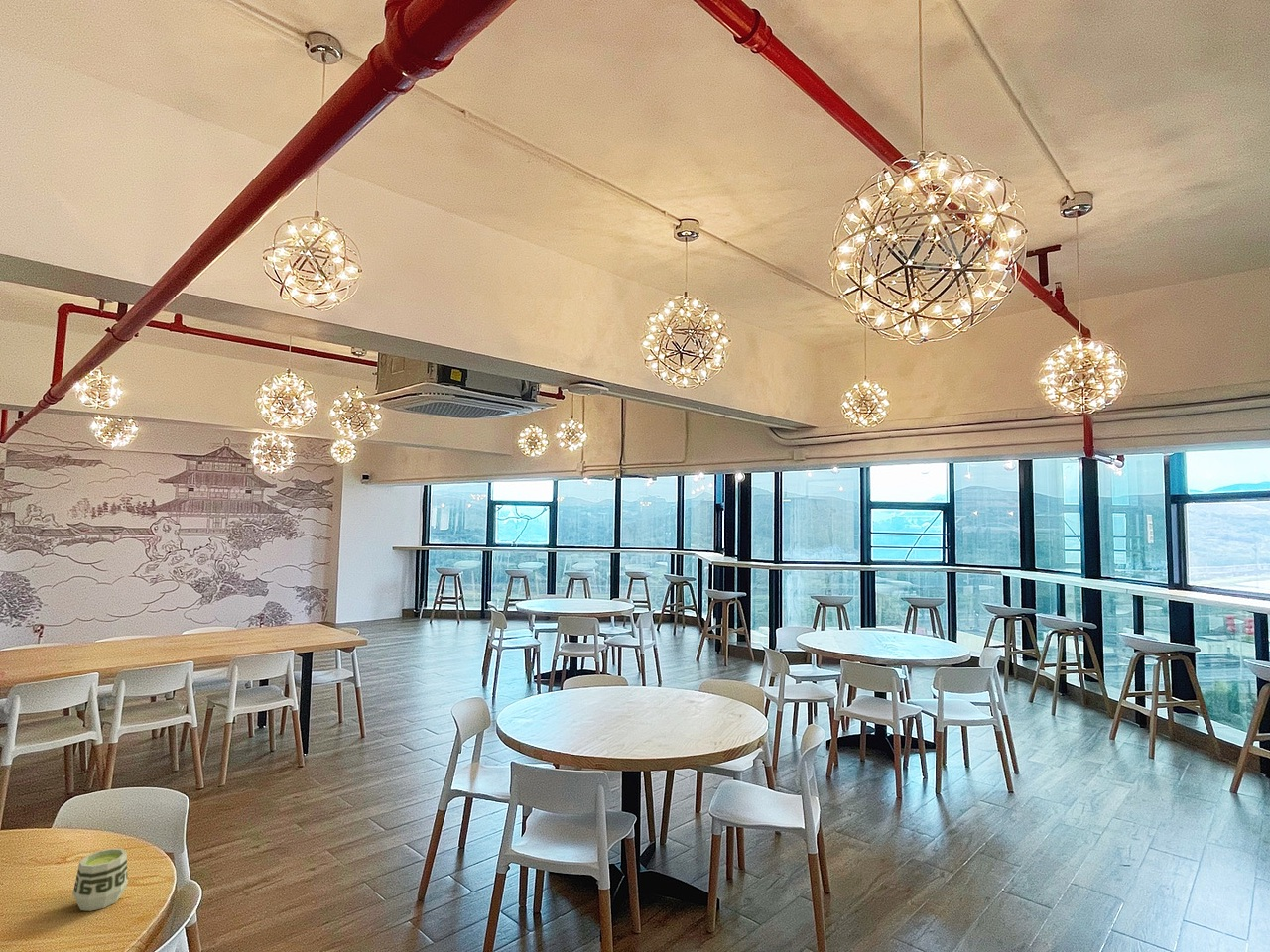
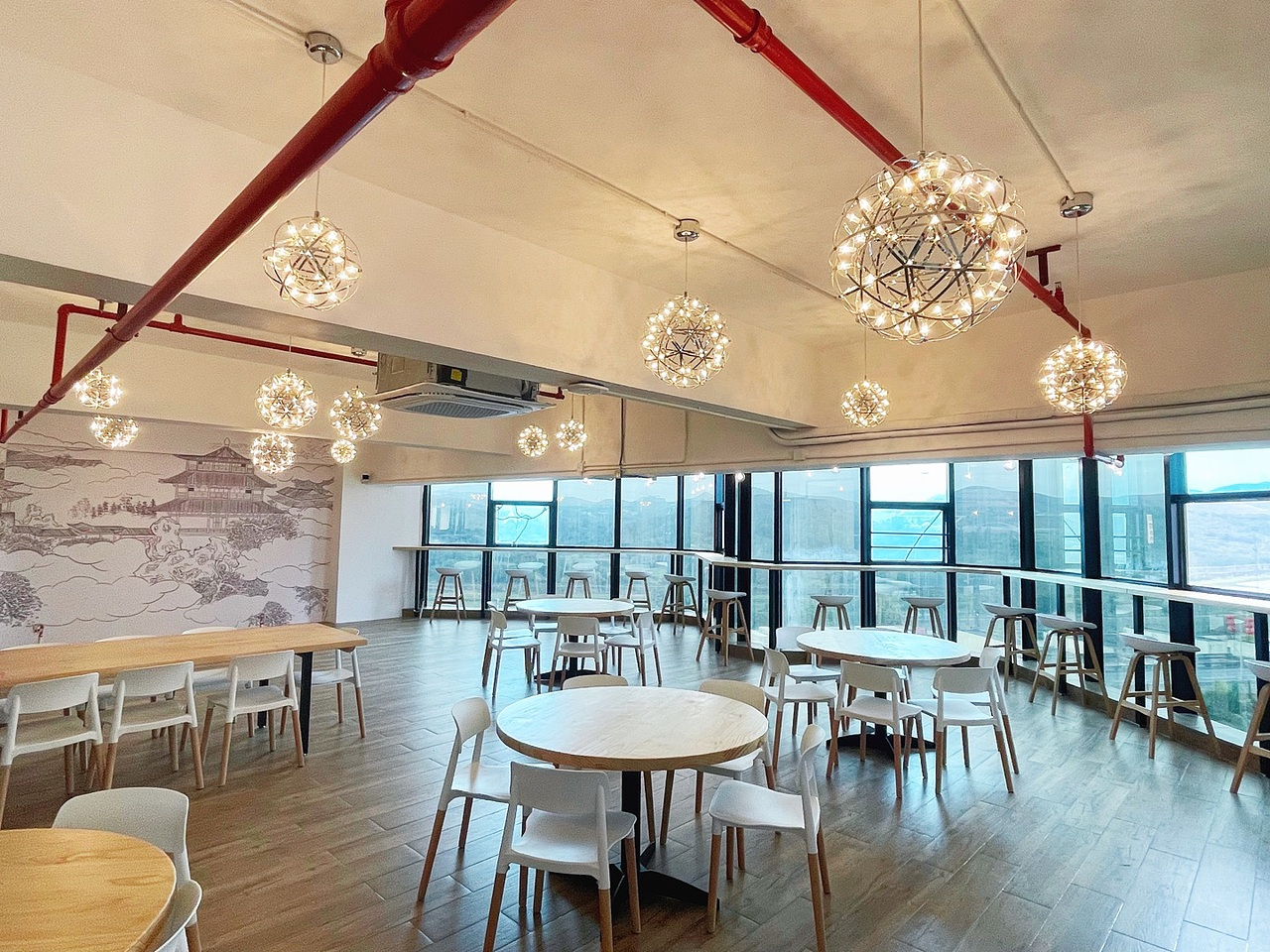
- cup [72,847,129,912]
